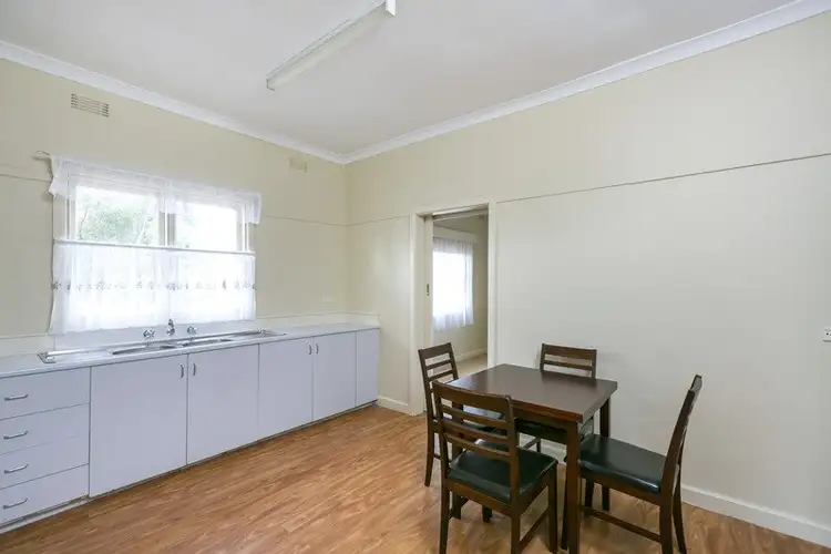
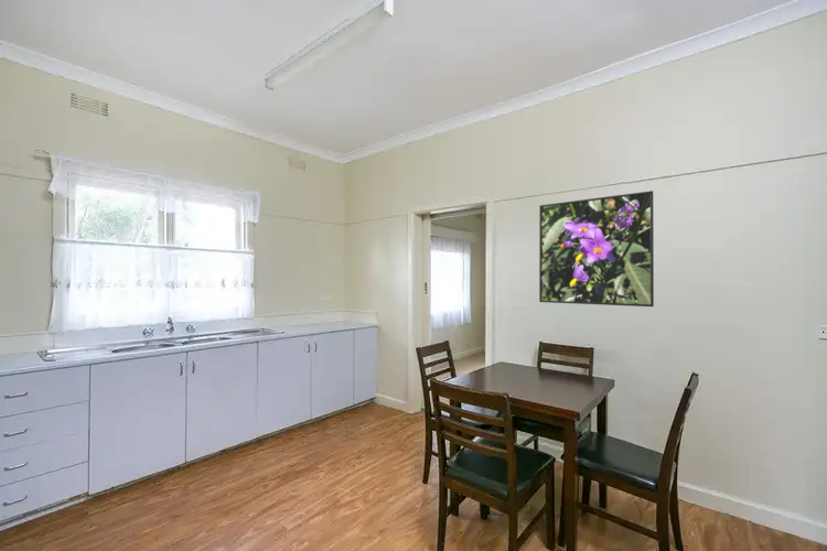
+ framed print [538,190,655,307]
